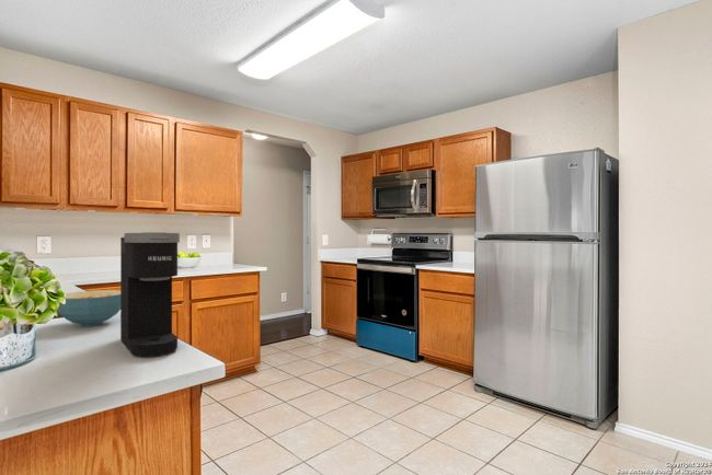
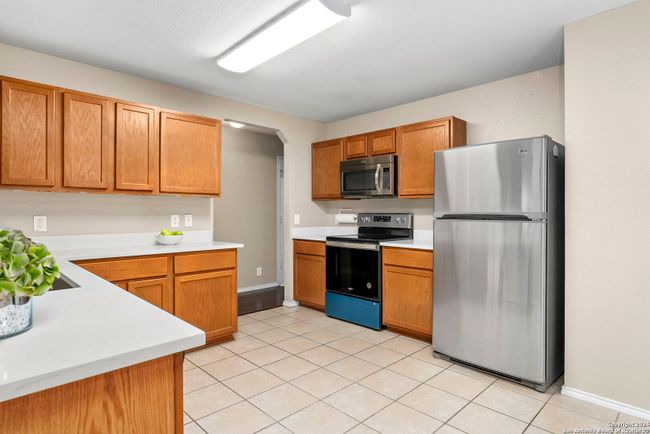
- coffee maker [119,231,181,358]
- cereal bowl [57,289,120,327]
